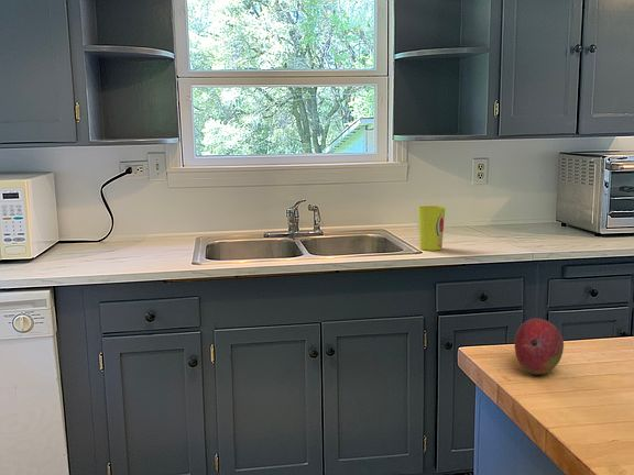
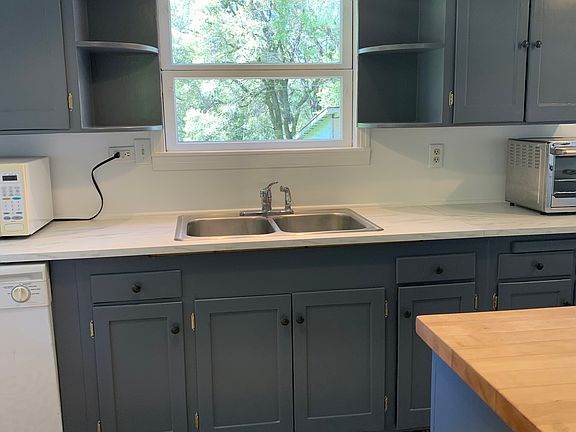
- cup [417,205,446,252]
- fruit [513,317,565,375]
